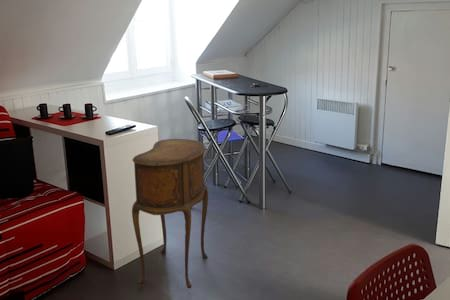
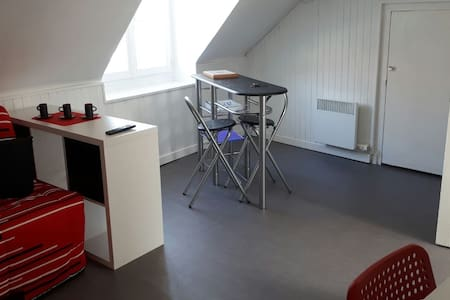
- side table [131,138,209,289]
